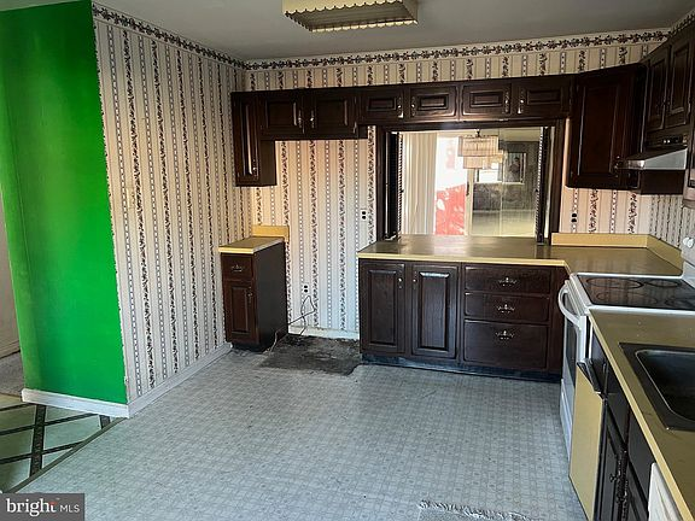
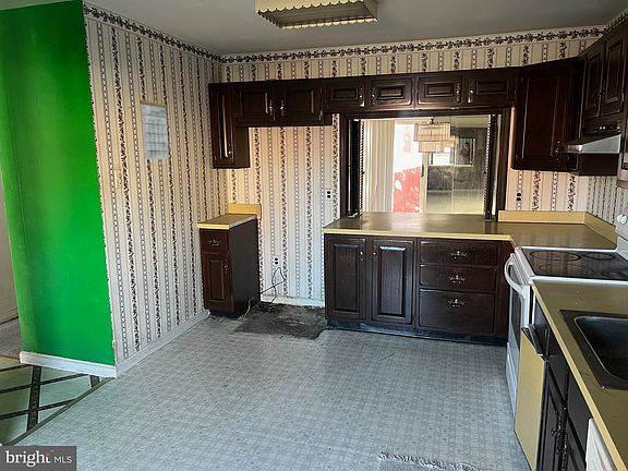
+ calendar [140,89,170,160]
